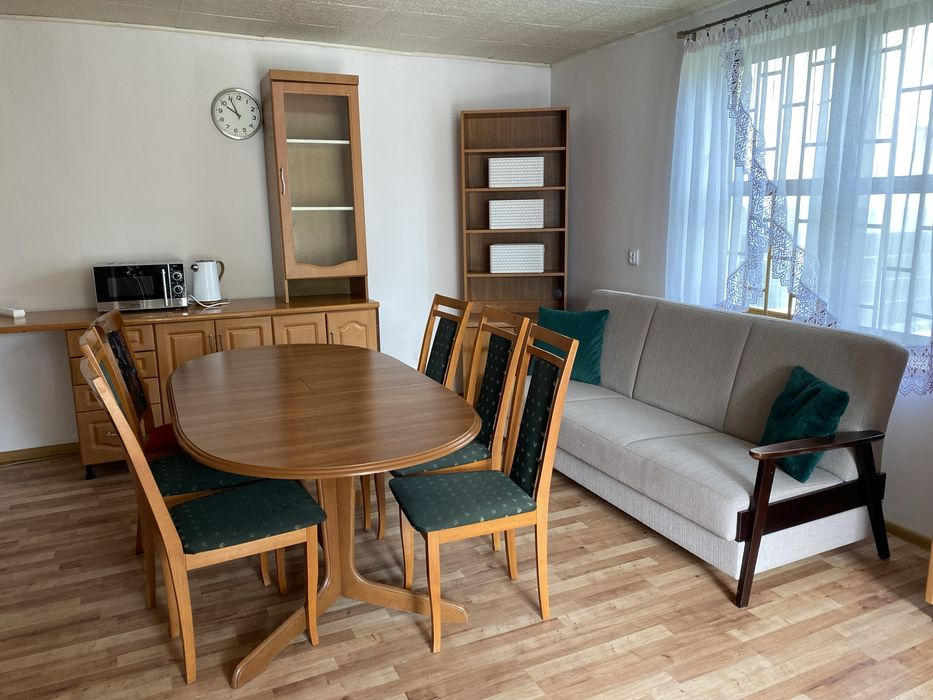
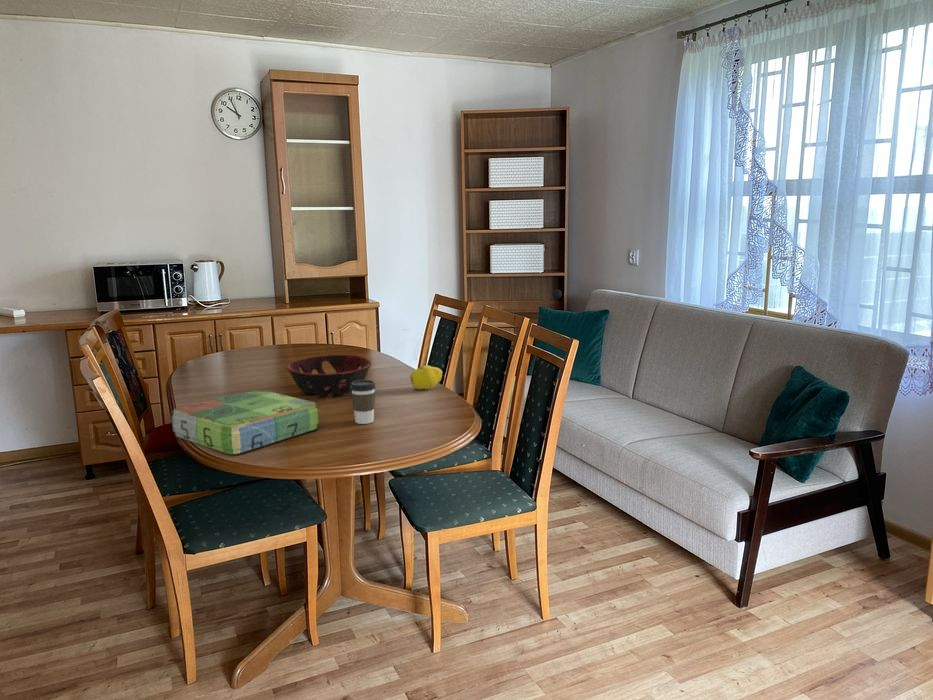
+ decorative bowl [285,354,372,396]
+ board game [171,390,320,455]
+ coffee cup [351,379,377,425]
+ fruit [409,364,444,390]
